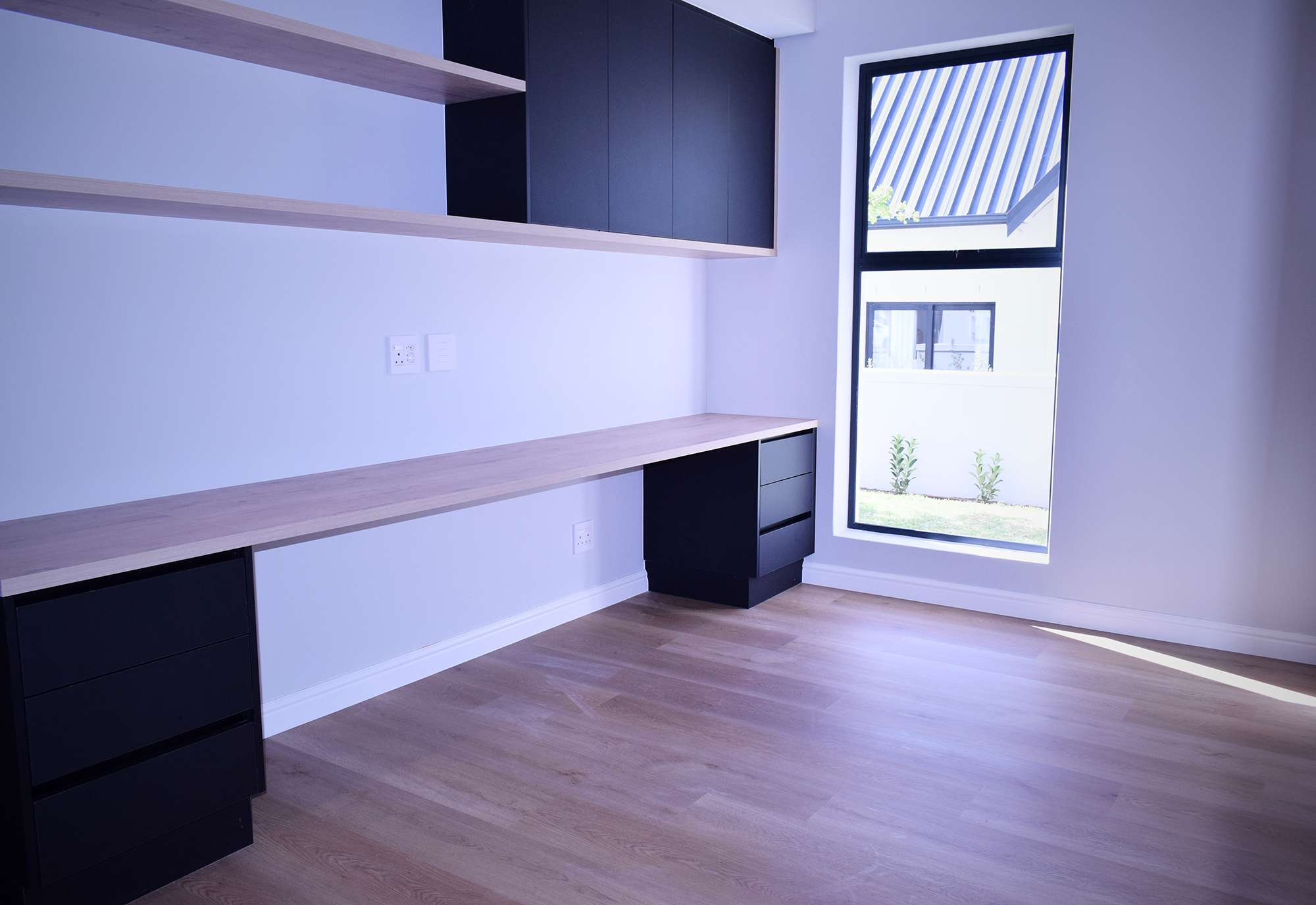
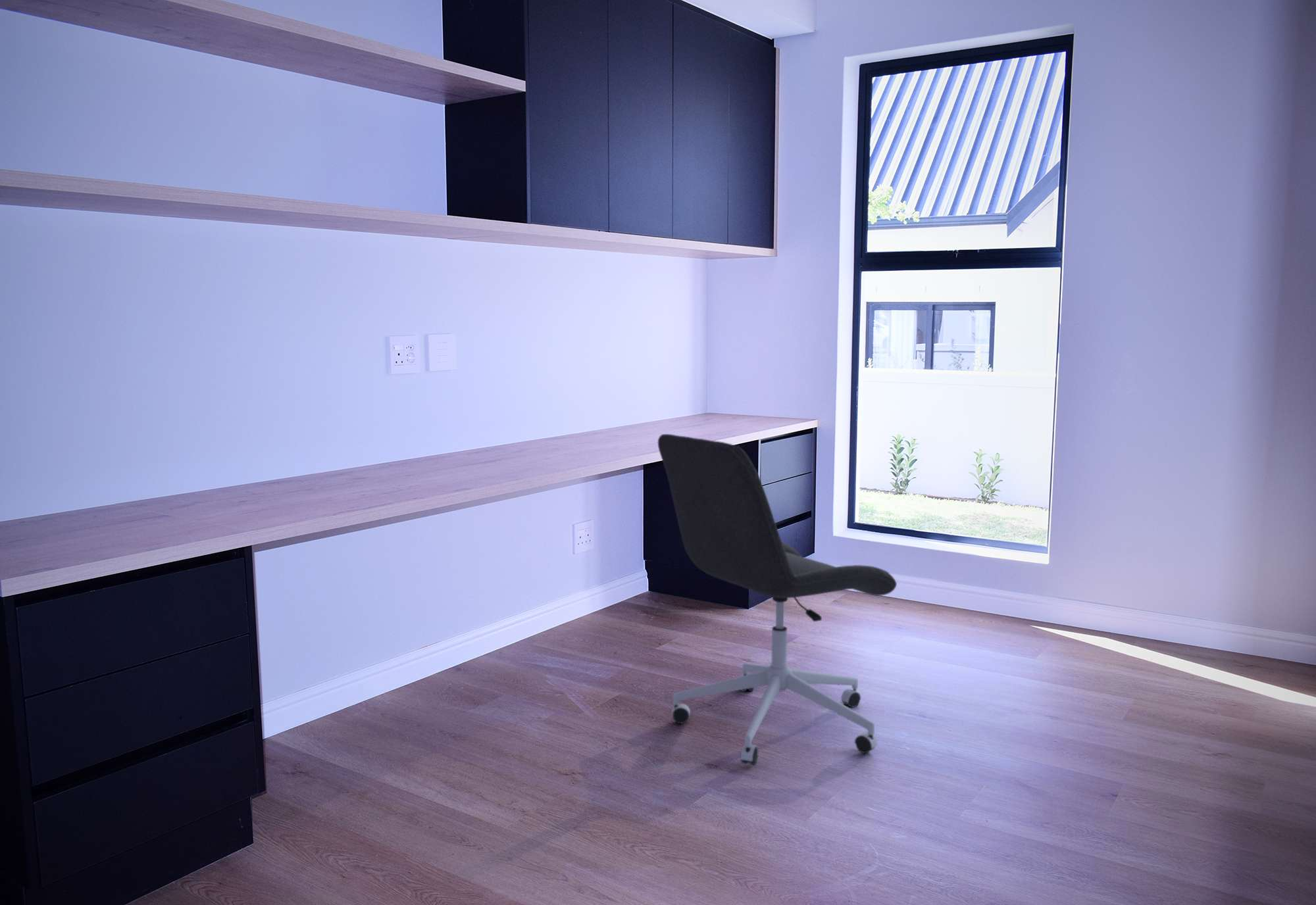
+ office chair [657,433,898,766]
